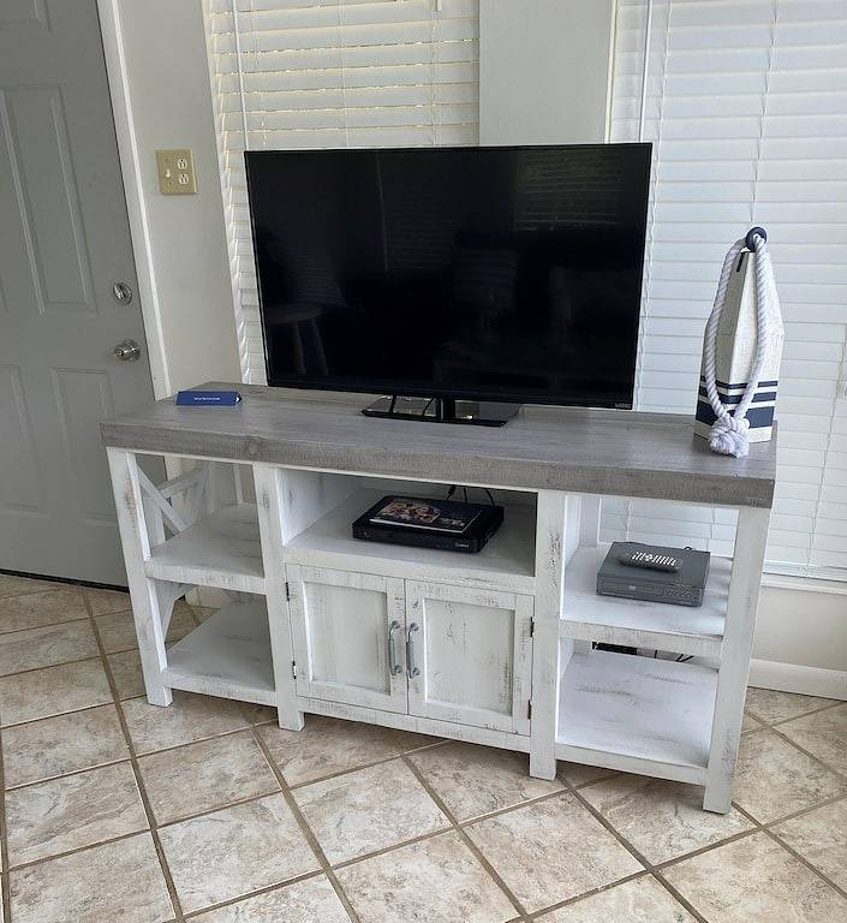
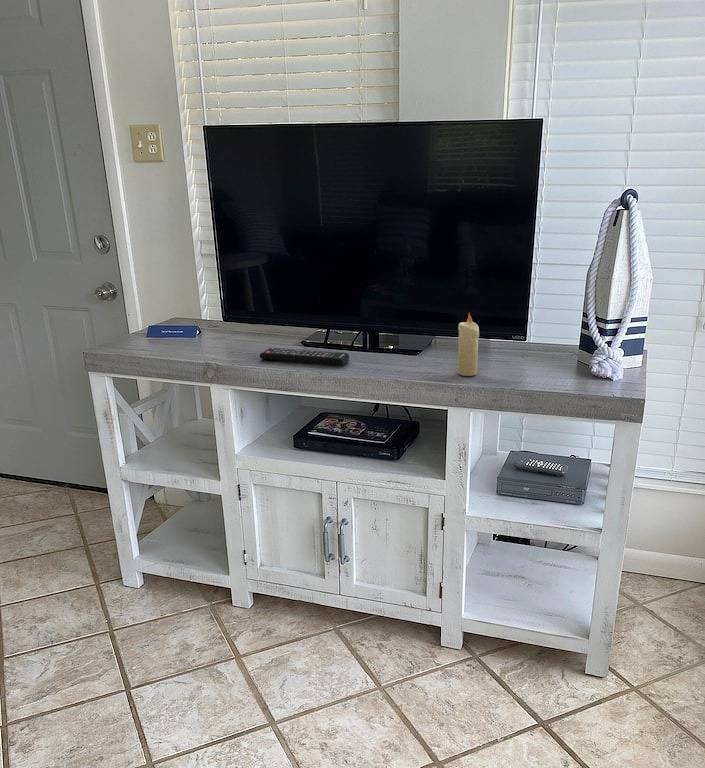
+ remote control [259,347,350,366]
+ candle [457,312,480,377]
